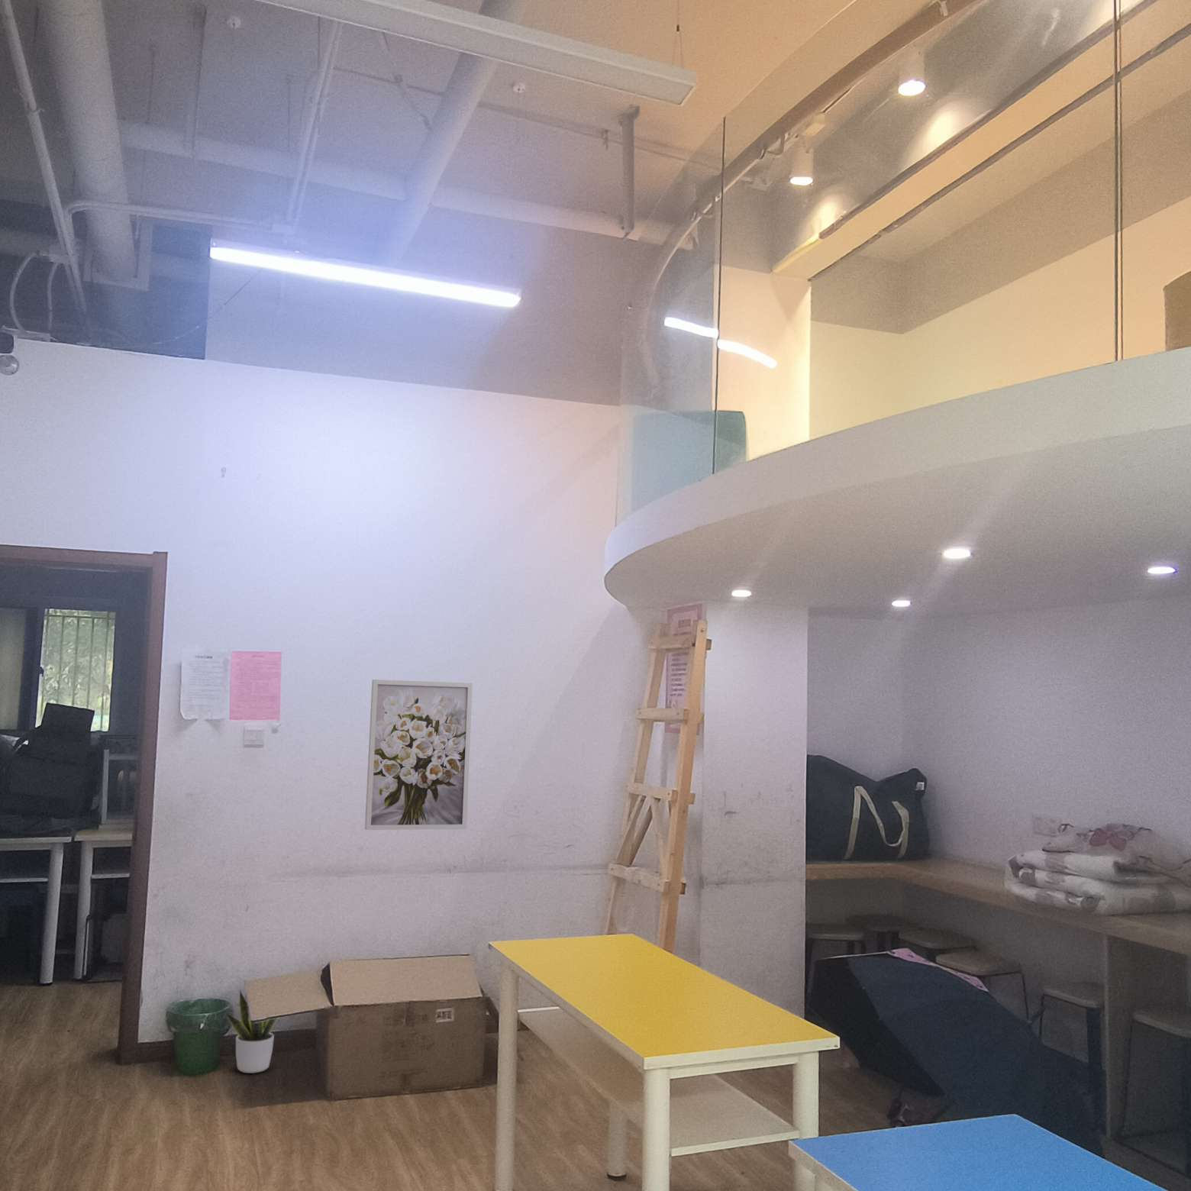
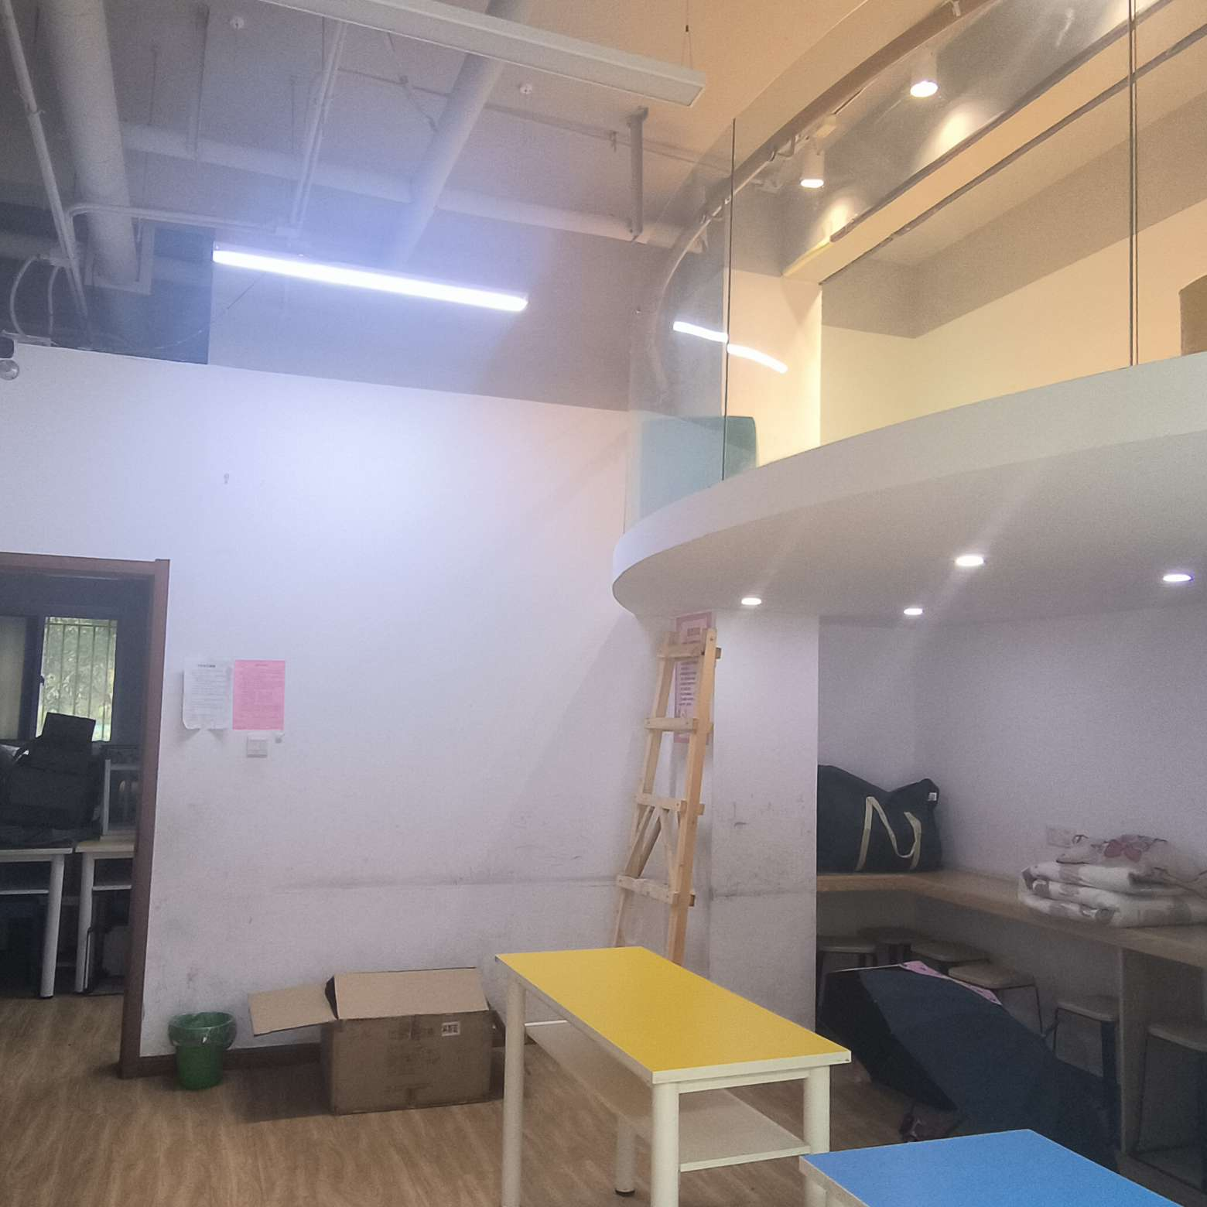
- potted plant [226,988,278,1074]
- wall art [364,678,473,831]
